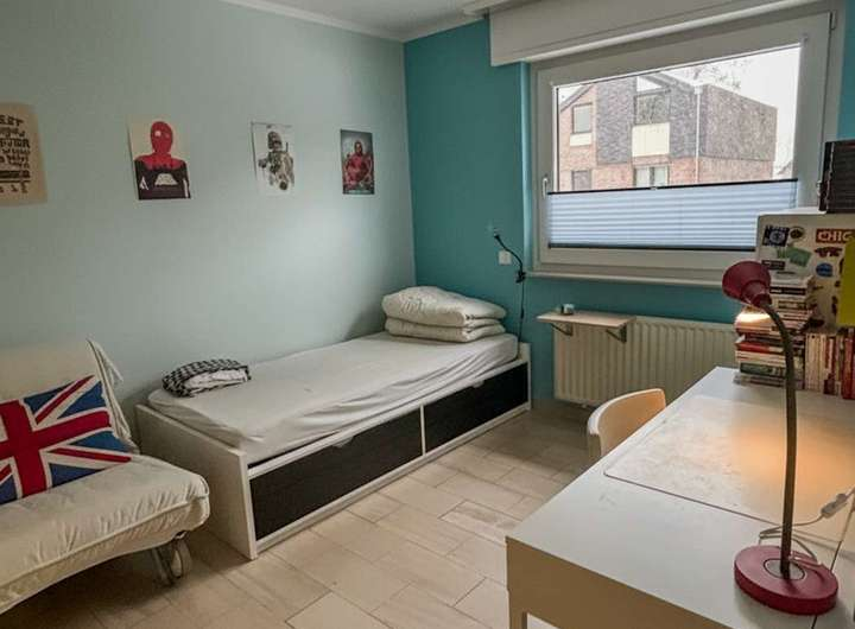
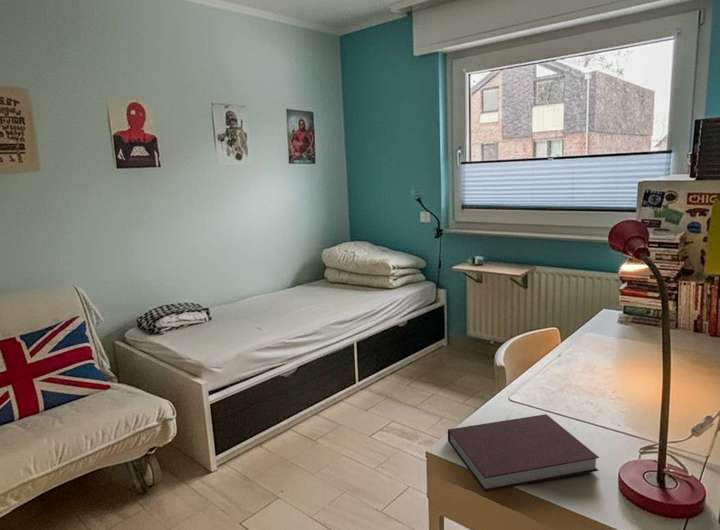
+ notebook [447,413,600,493]
